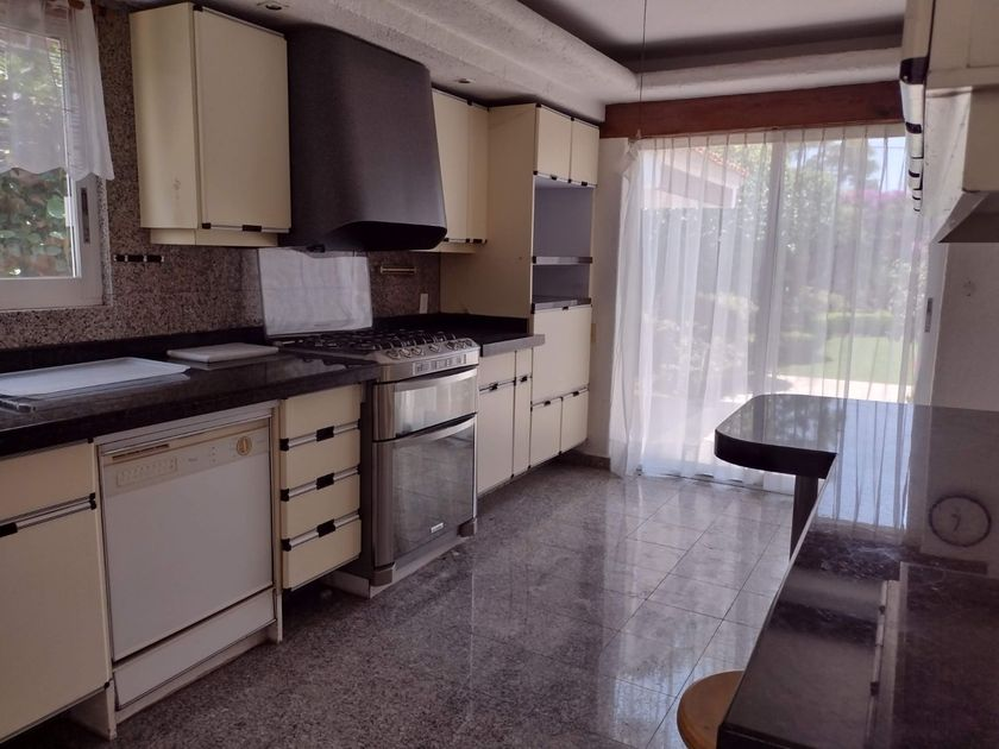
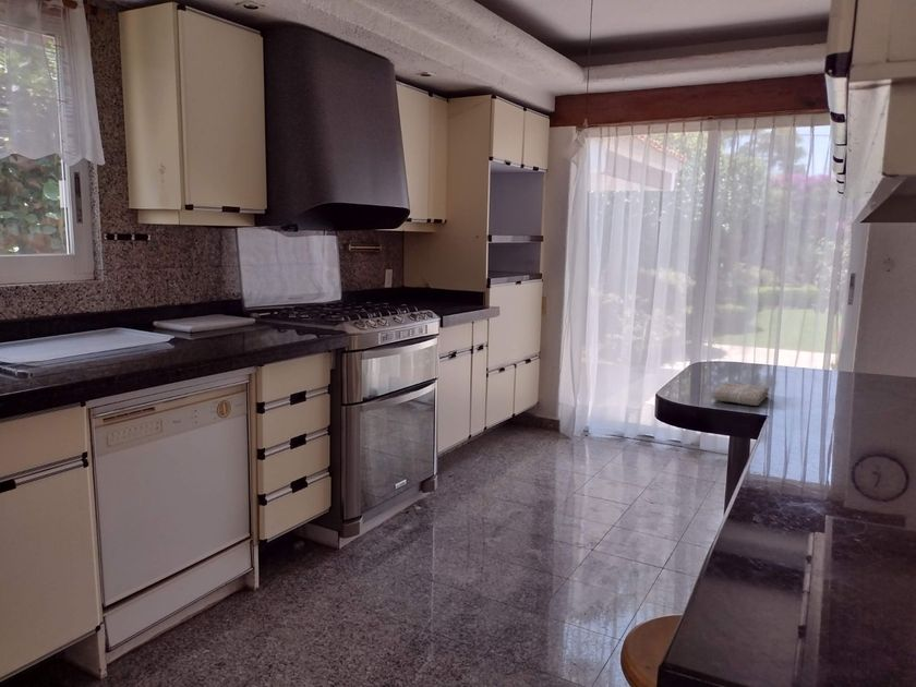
+ washcloth [711,381,770,407]
